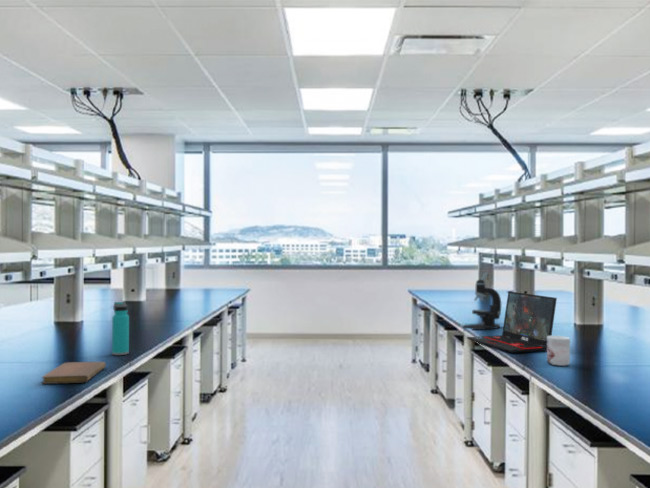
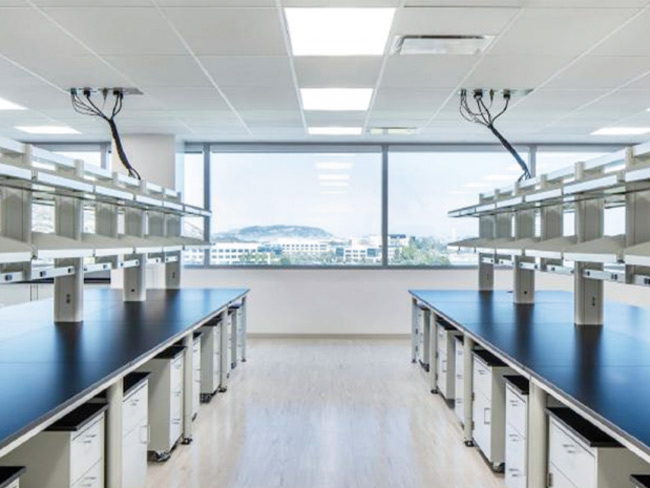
- microscope [462,271,502,331]
- notebook [40,361,107,385]
- laptop [466,290,558,354]
- mug [546,335,571,367]
- water bottle [111,301,130,356]
